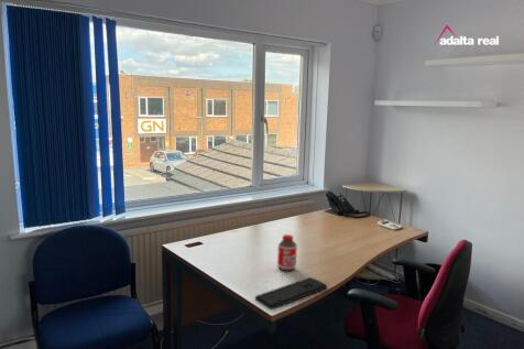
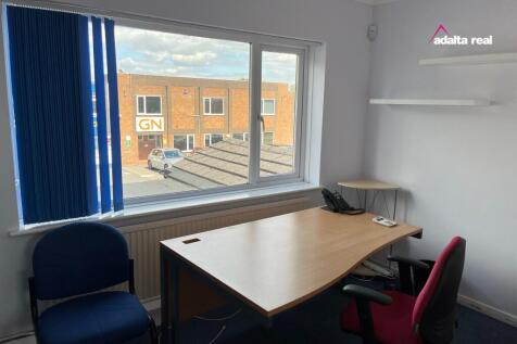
- bottle [276,233,298,272]
- keyboard [254,276,328,310]
